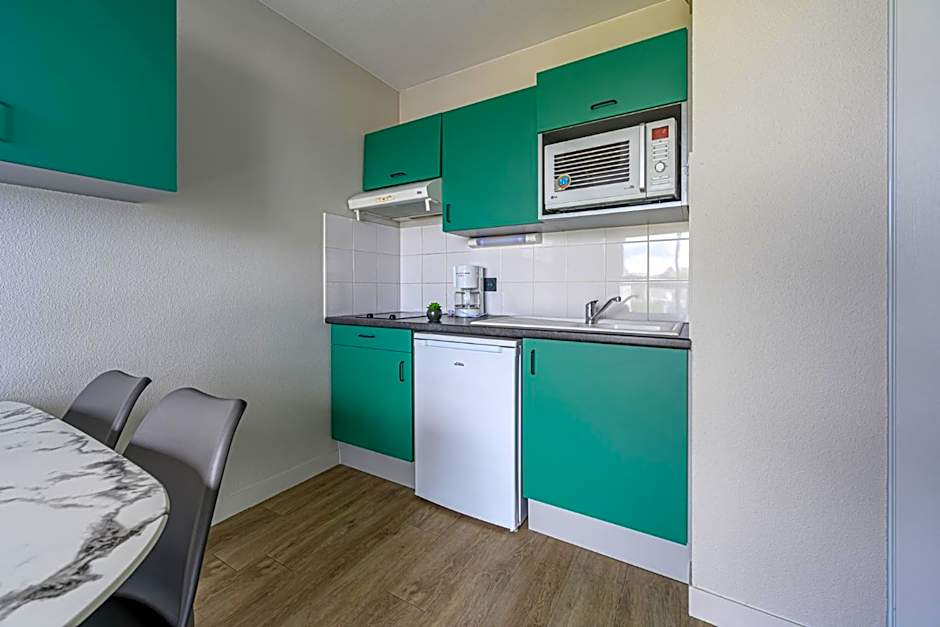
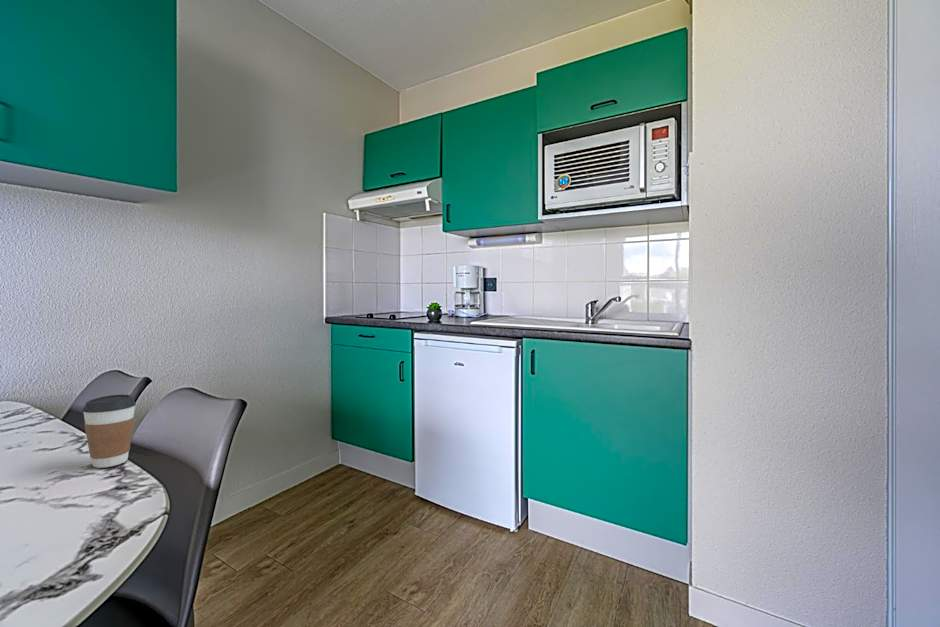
+ coffee cup [81,394,137,469]
